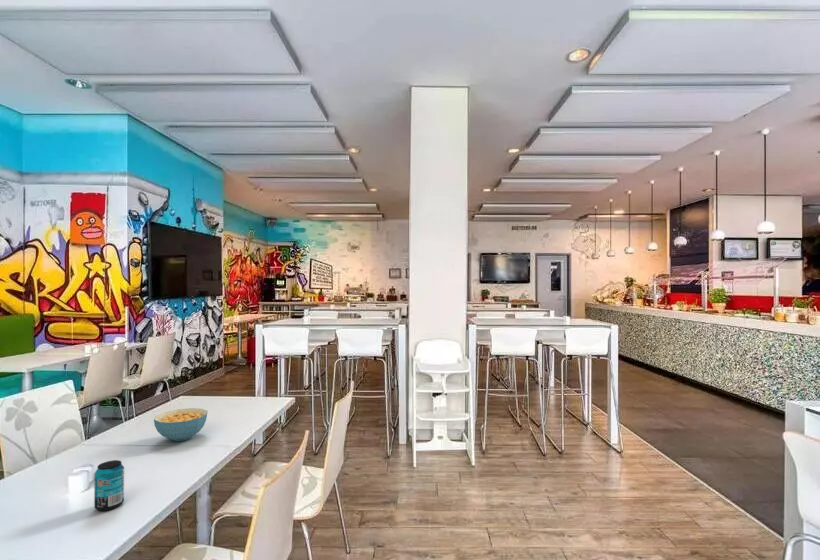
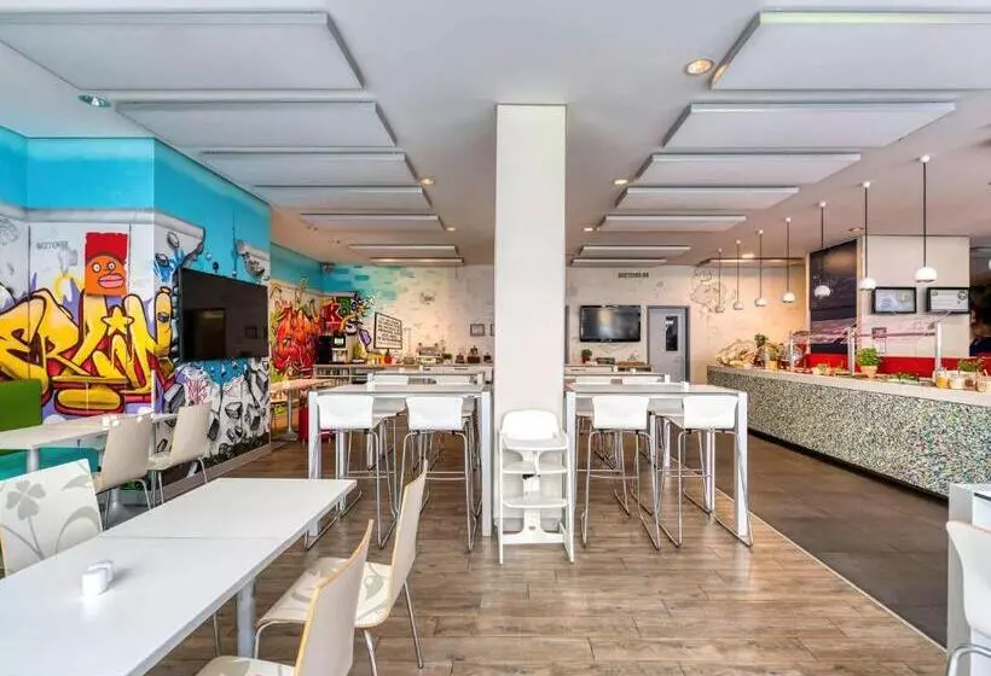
- cereal bowl [153,407,208,442]
- beverage can [93,459,125,512]
